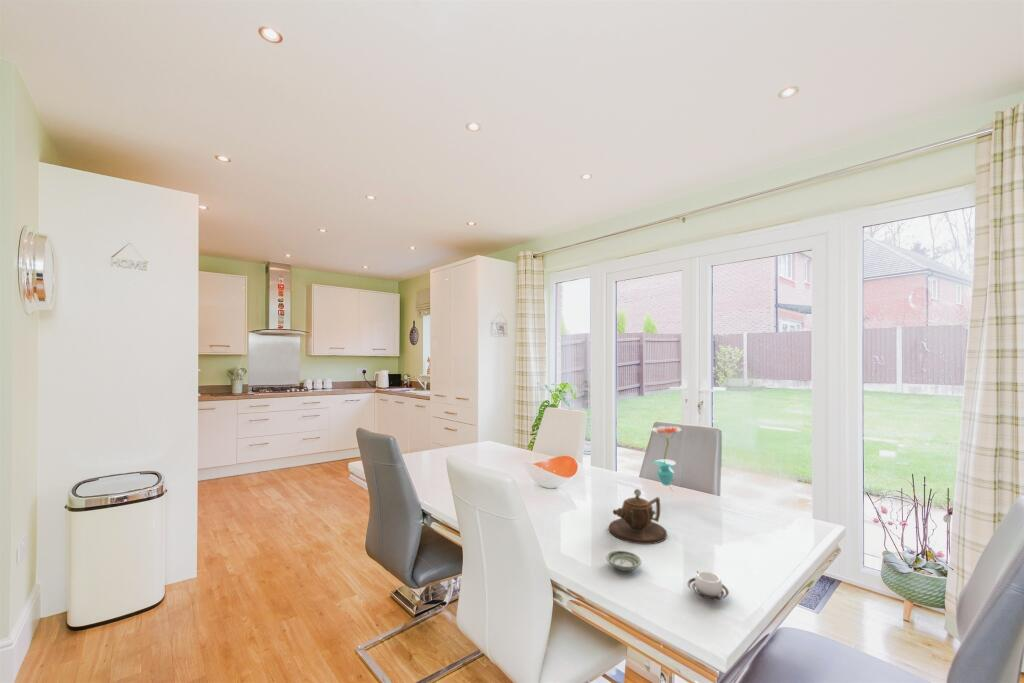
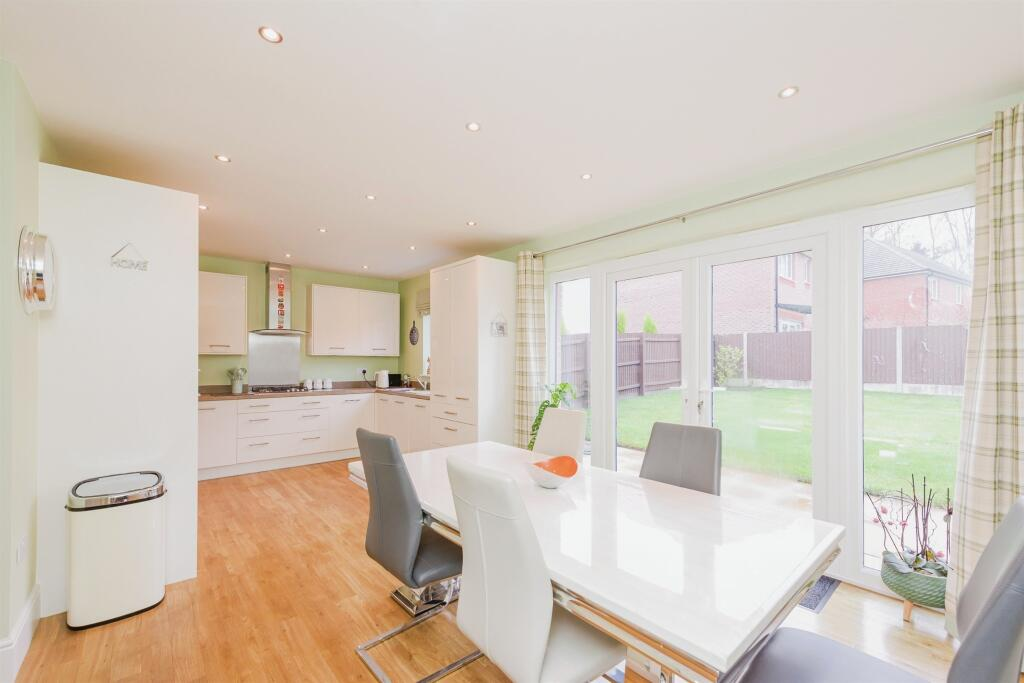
- flower [651,425,682,499]
- teapot [608,488,668,545]
- cup [687,570,730,601]
- saucer [605,549,642,572]
